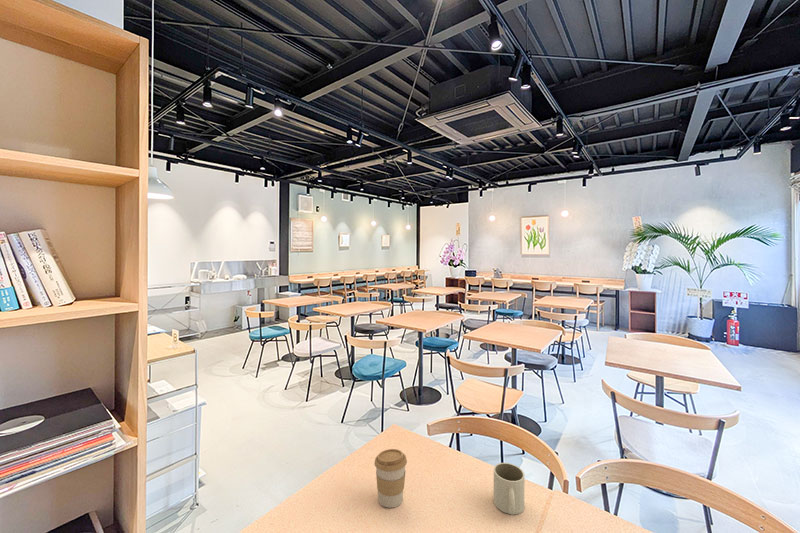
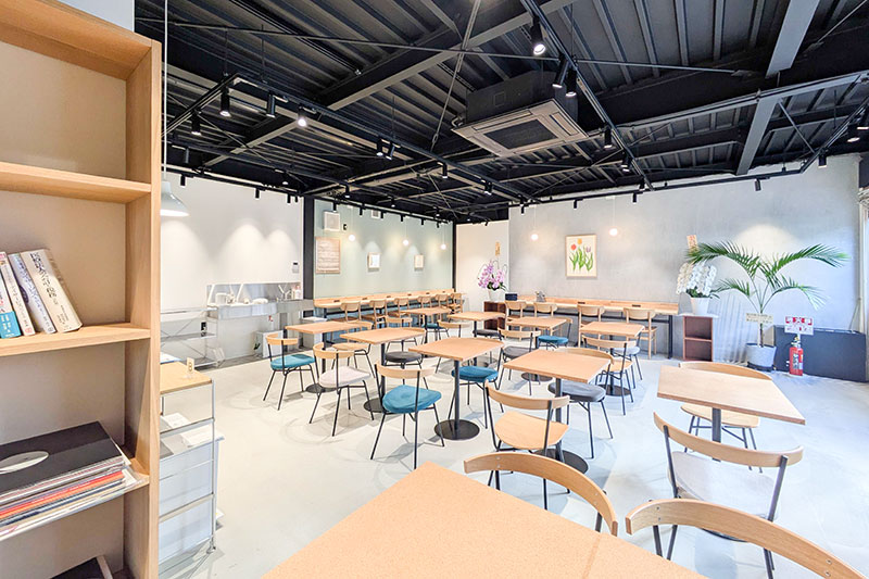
- mug [493,462,525,516]
- coffee cup [373,448,408,509]
